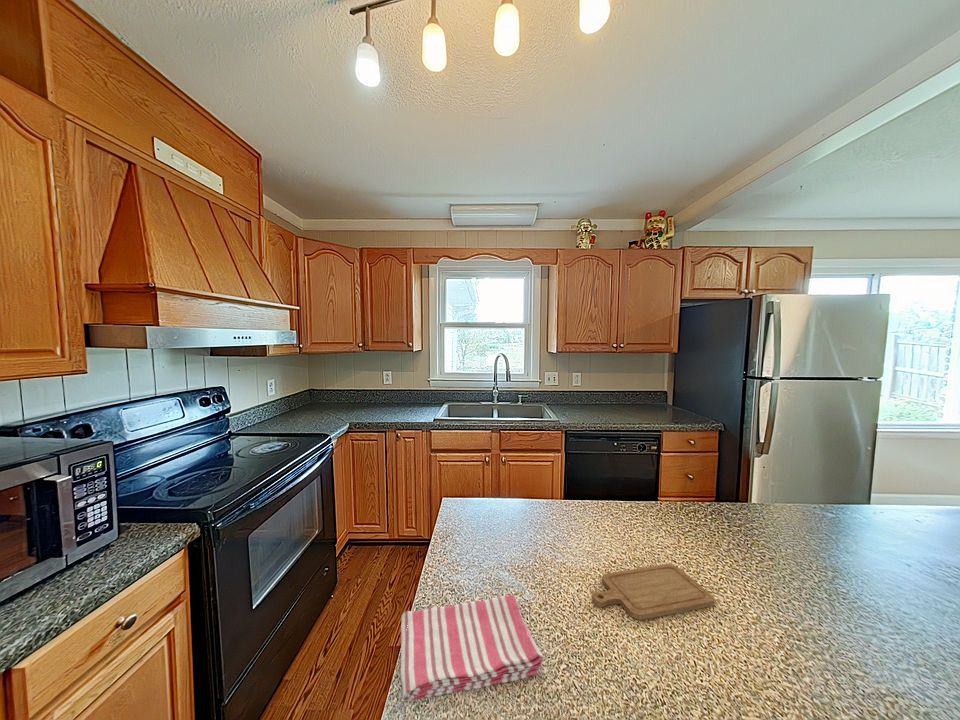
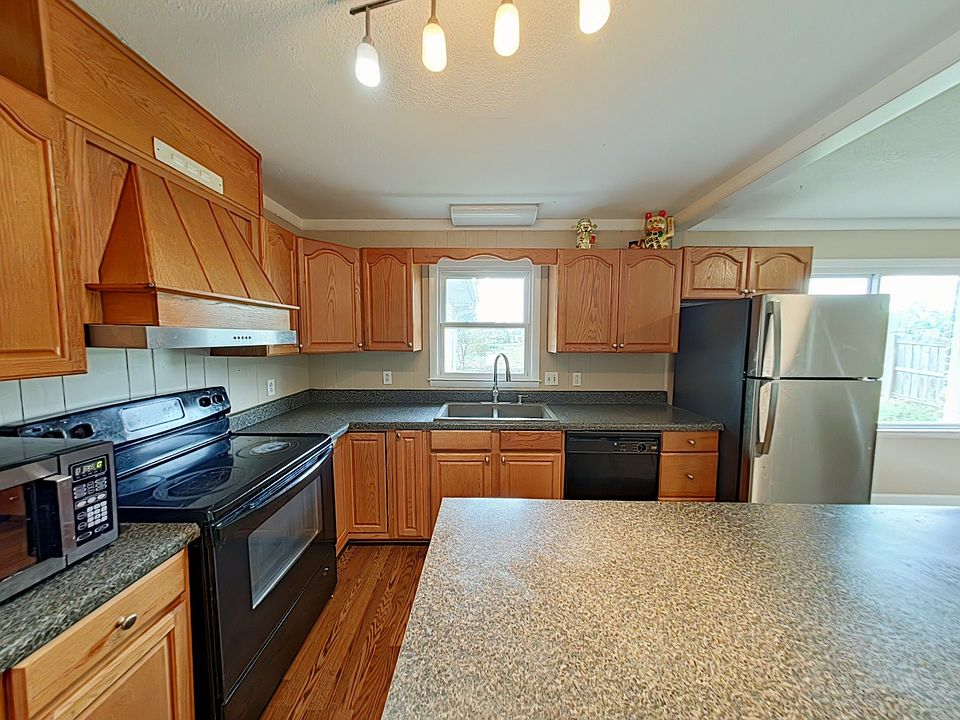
- chopping board [591,563,715,621]
- dish towel [400,594,544,702]
